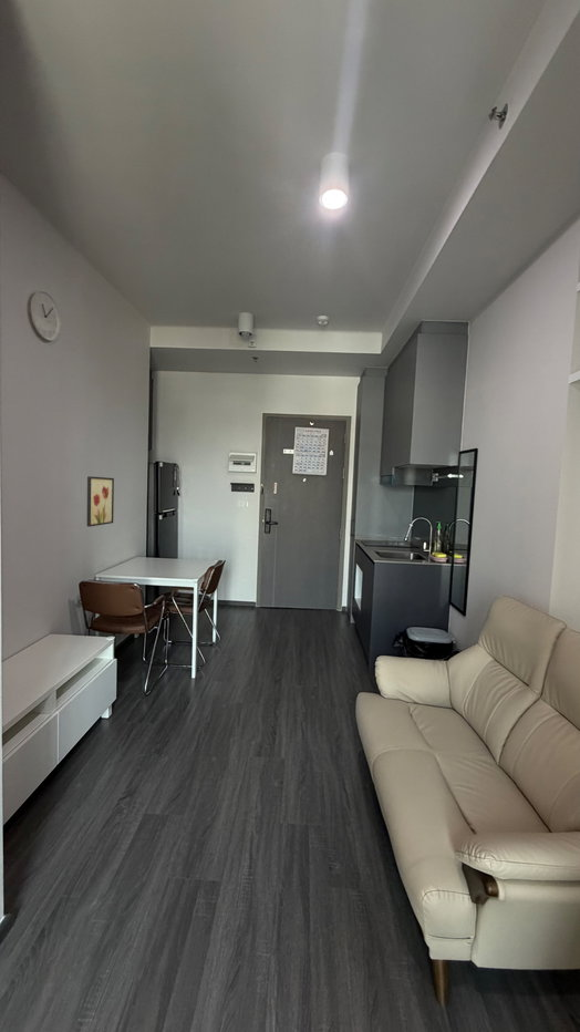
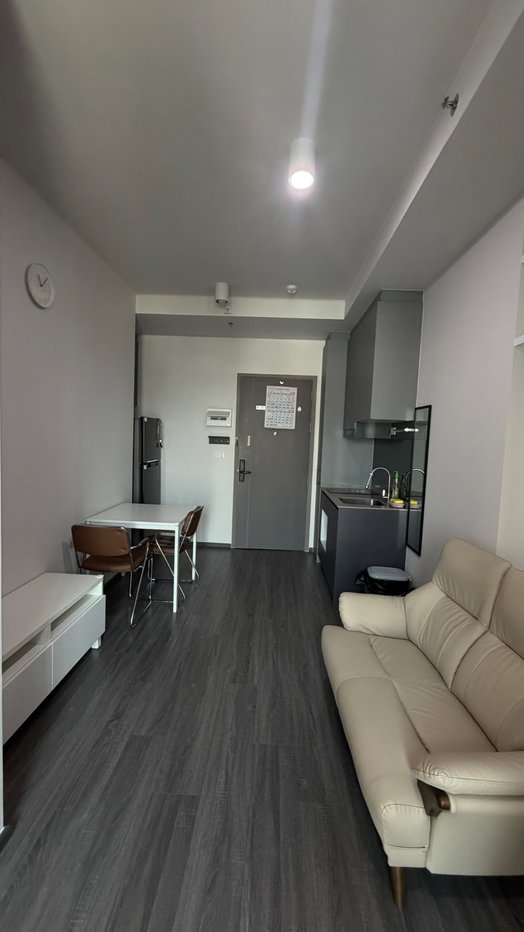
- wall art [86,475,115,528]
